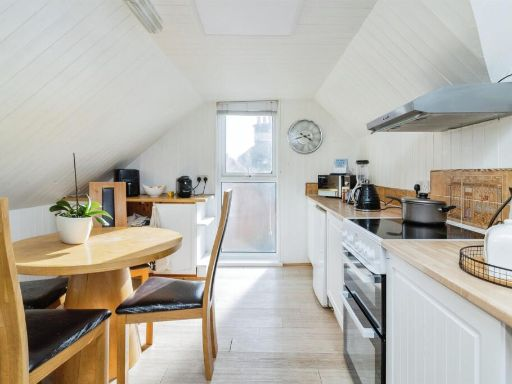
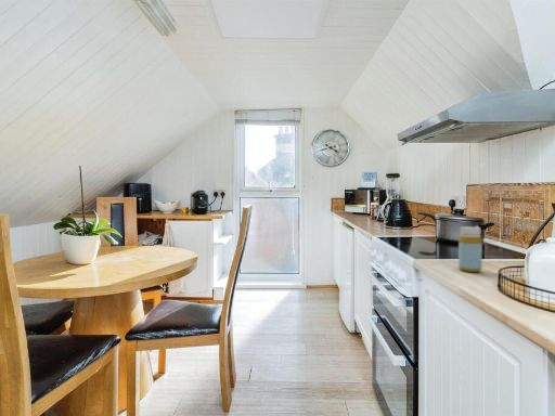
+ bottle [457,225,483,273]
